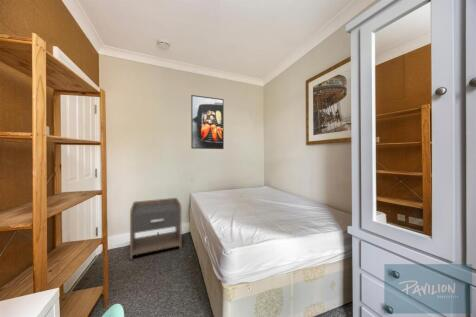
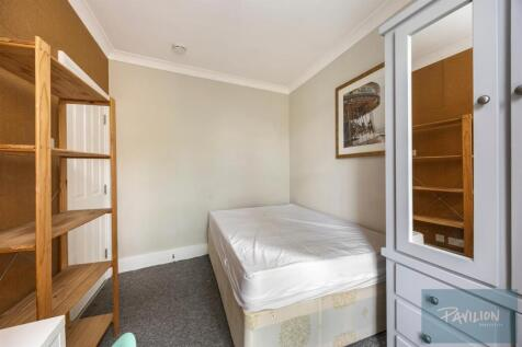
- nightstand [129,197,182,261]
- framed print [190,94,225,150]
